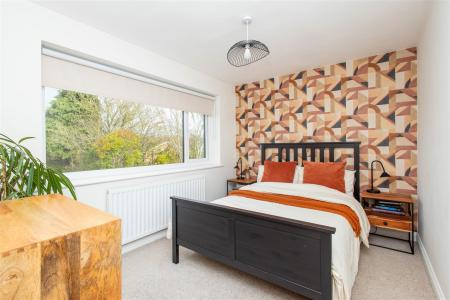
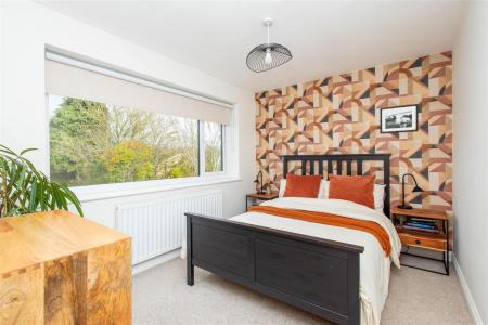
+ picture frame [378,103,420,134]
